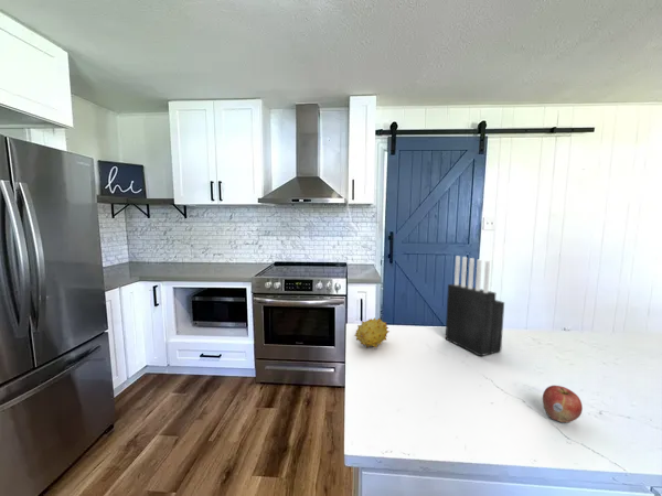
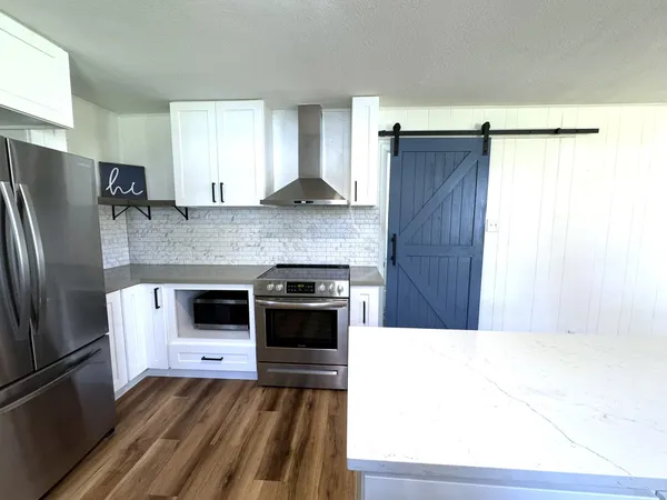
- fruit [542,385,584,424]
- fruit [353,316,391,348]
- knife block [445,256,505,358]
